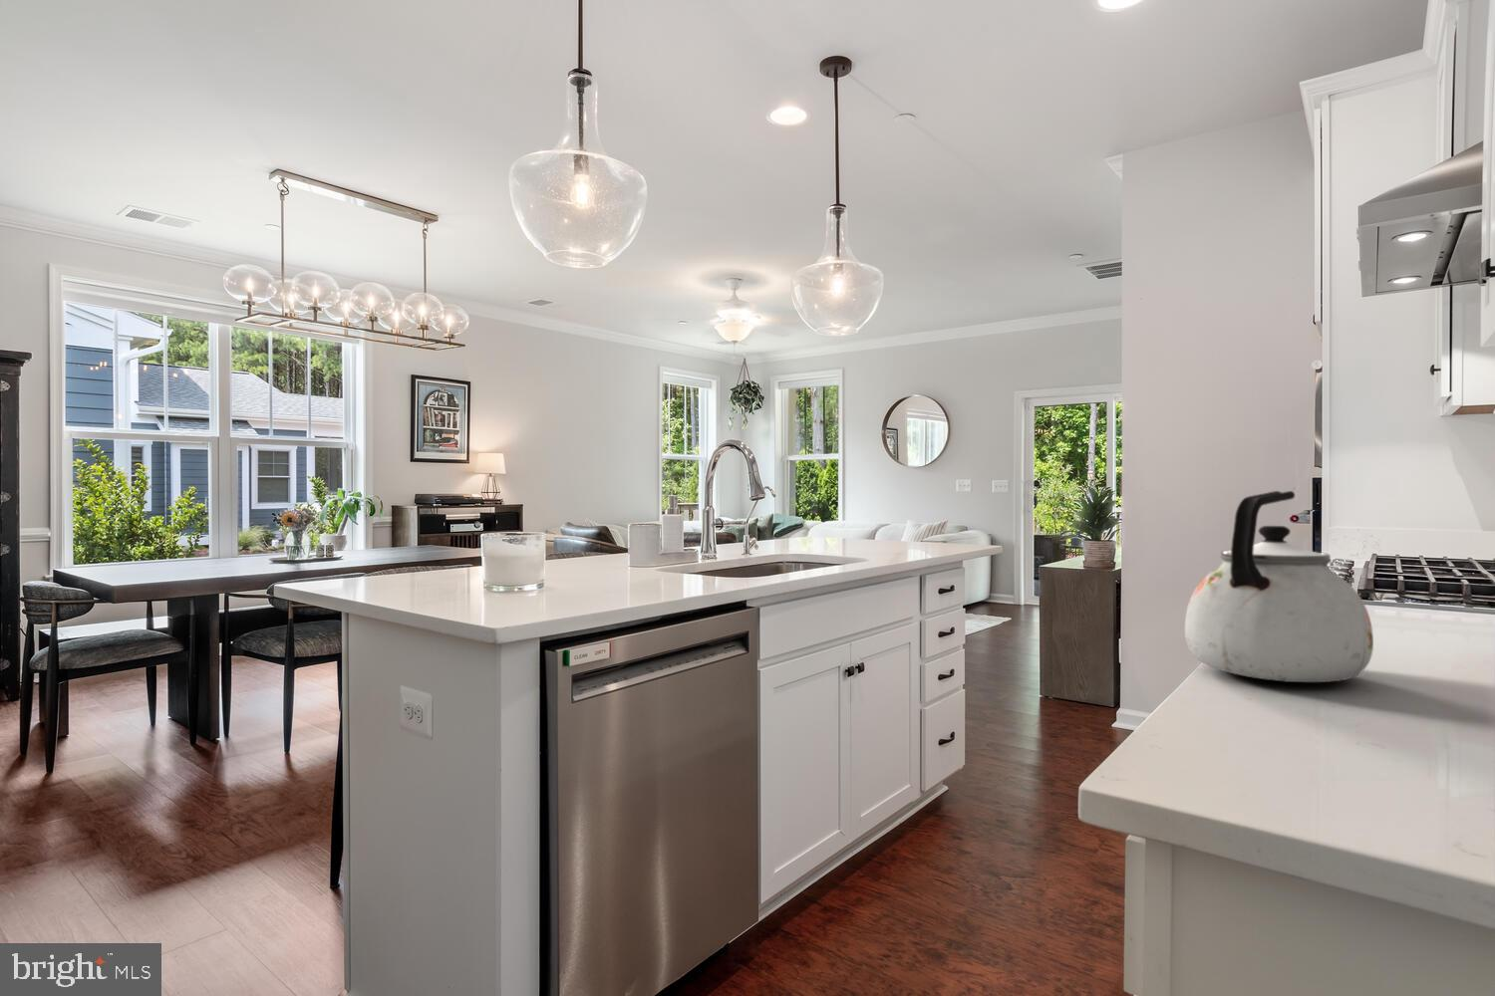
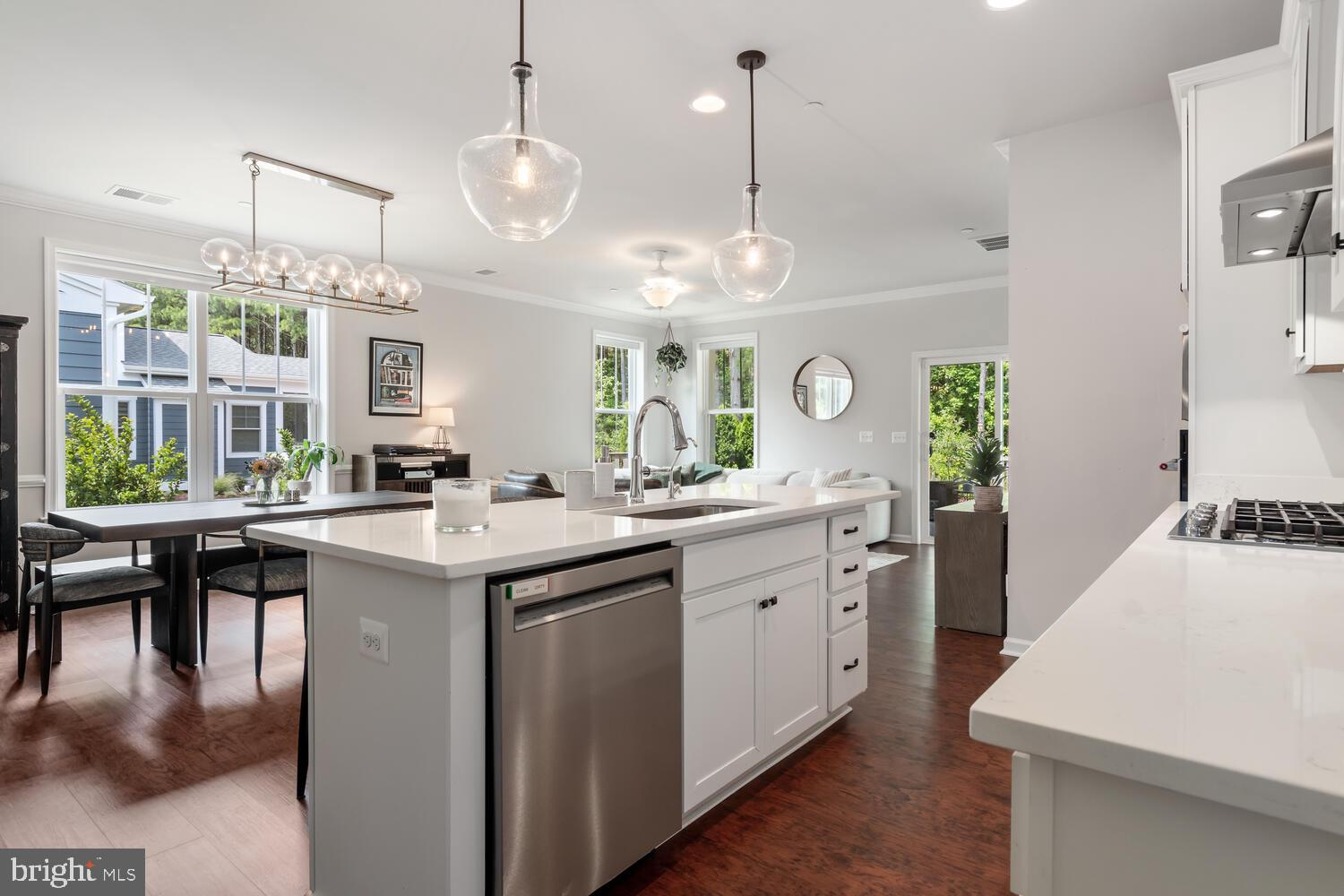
- kettle [1184,490,1375,684]
